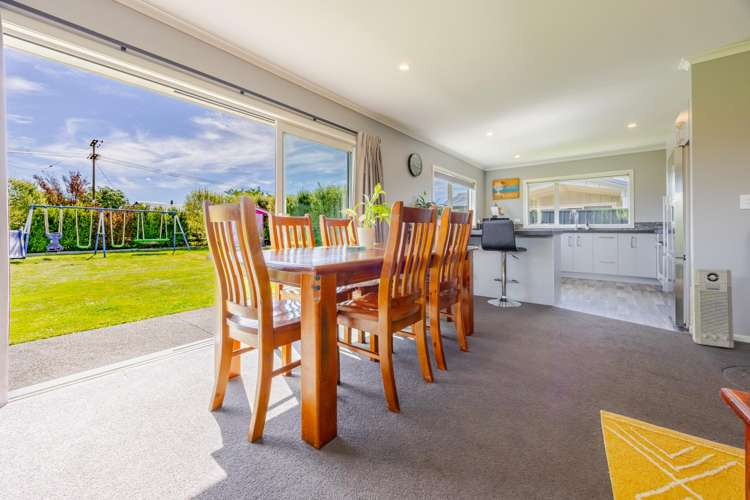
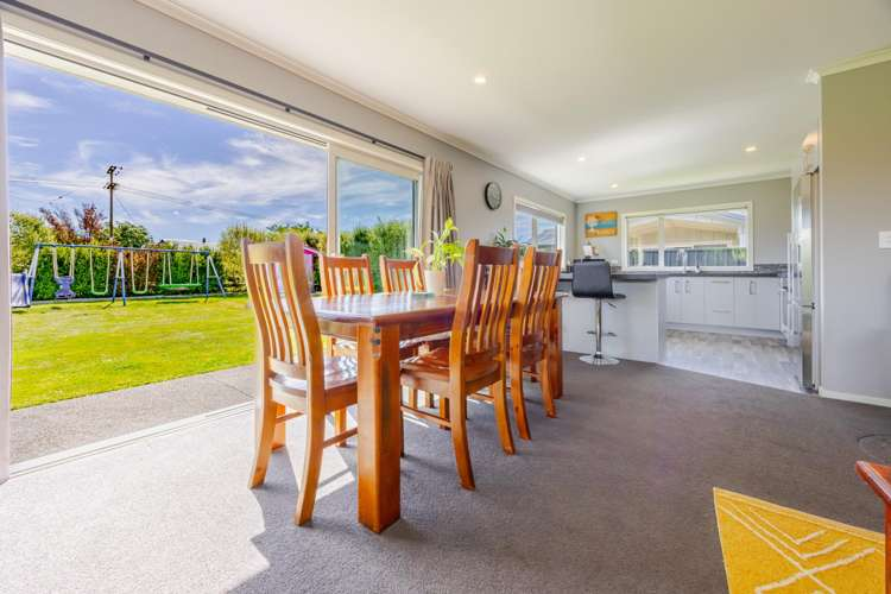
- air purifier [689,268,735,349]
